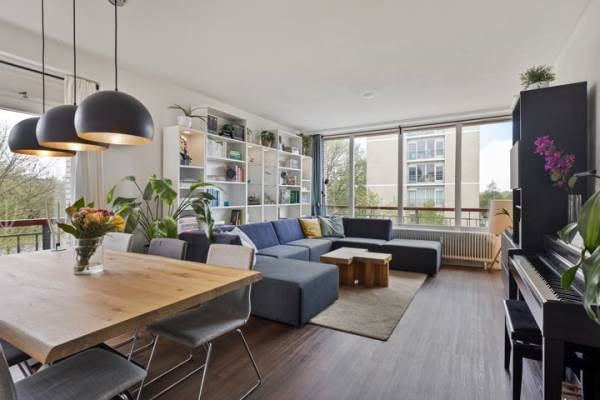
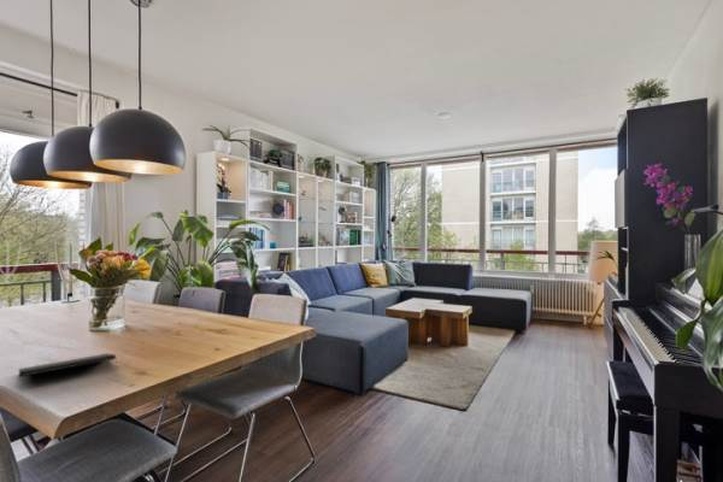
+ notepad [18,352,119,378]
